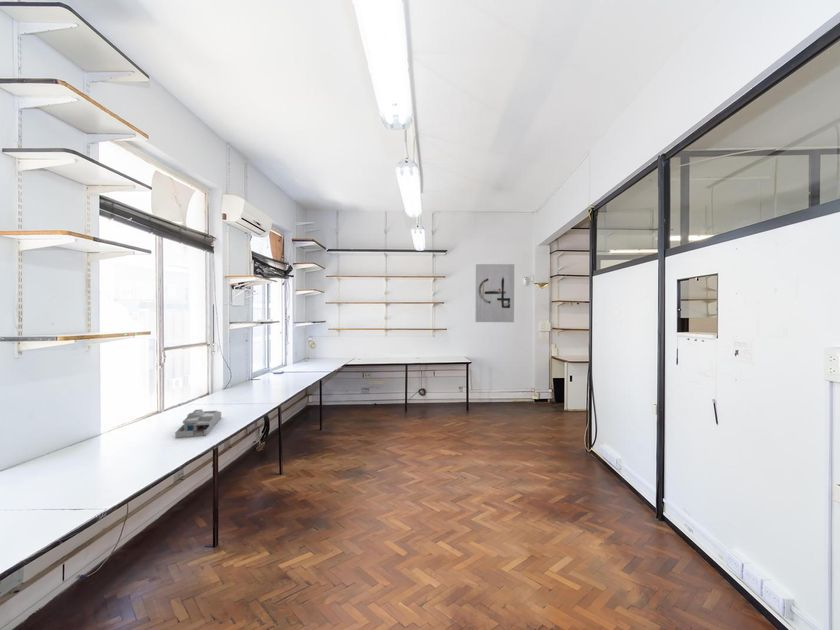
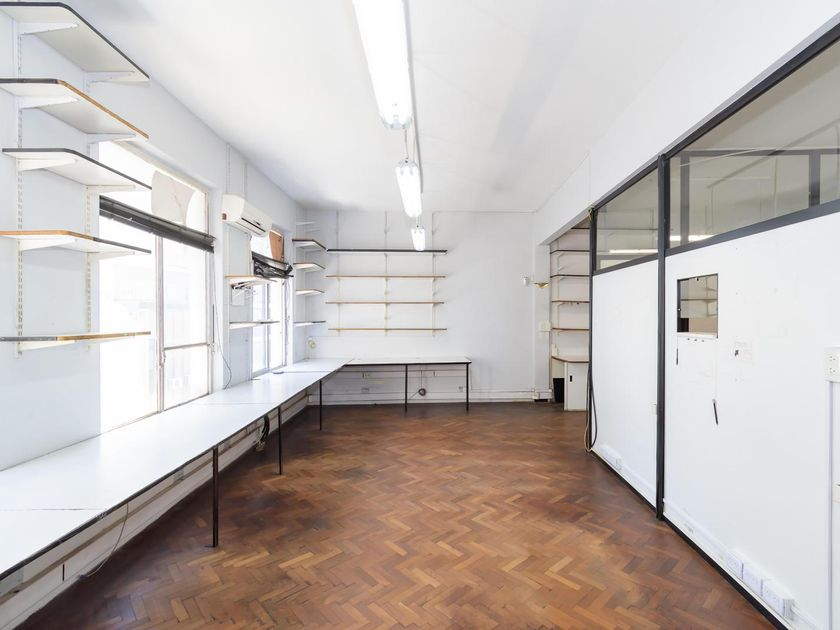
- desk organizer [174,408,222,439]
- wall art [475,263,515,323]
